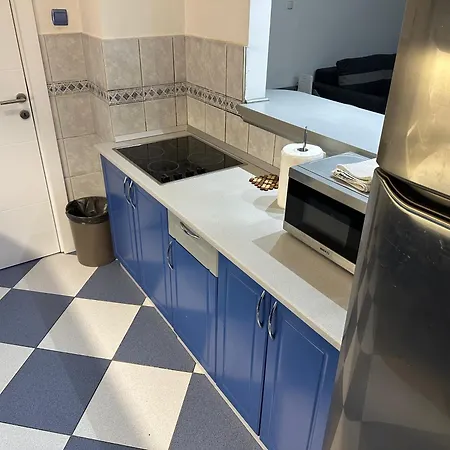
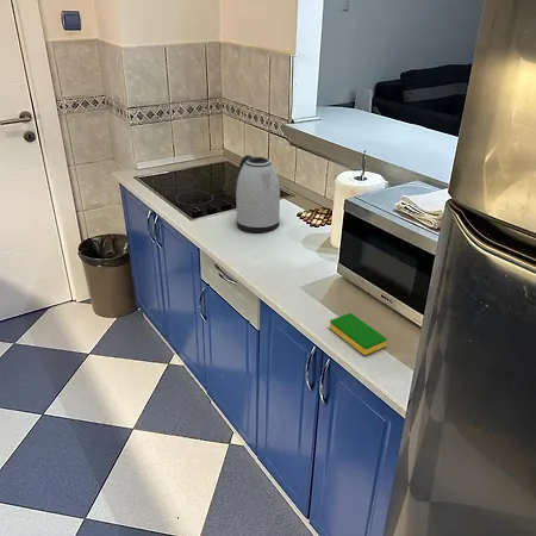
+ dish sponge [329,312,387,356]
+ kettle [235,154,281,233]
